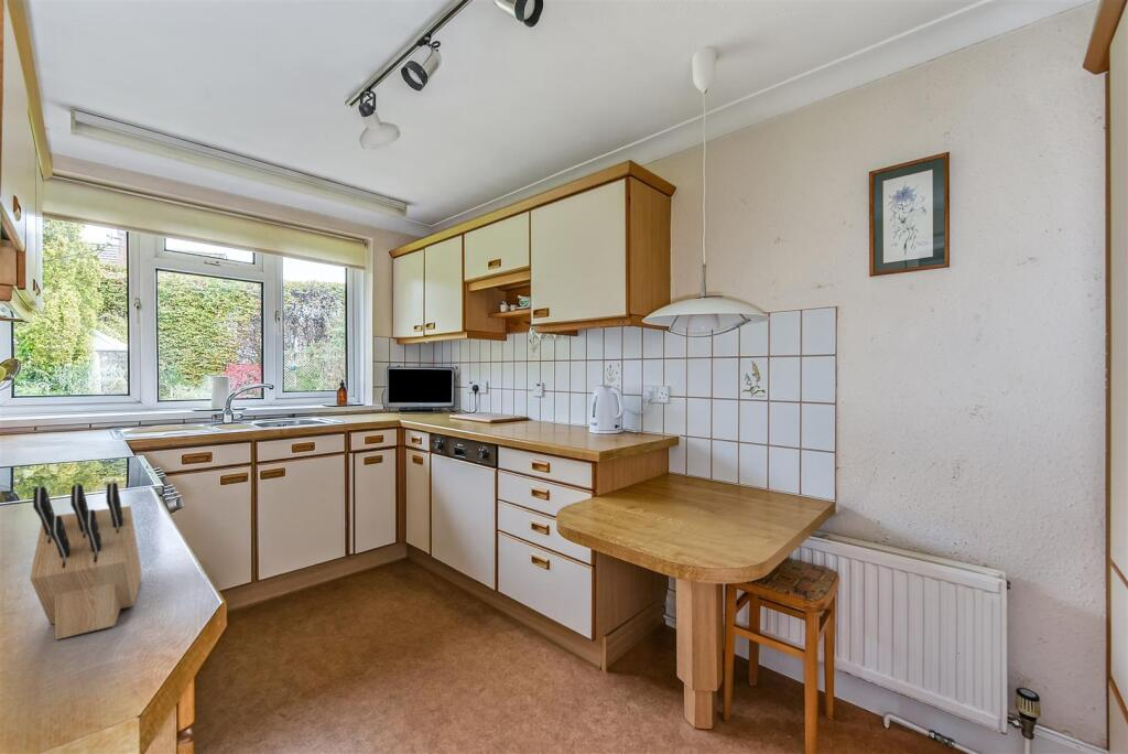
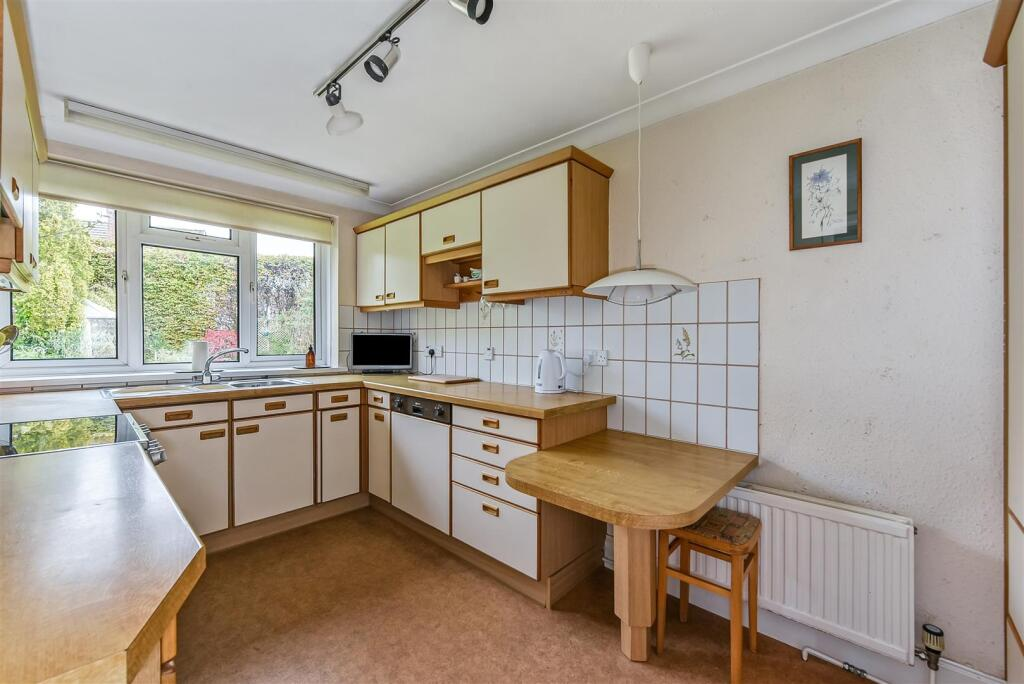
- knife block [29,482,143,640]
